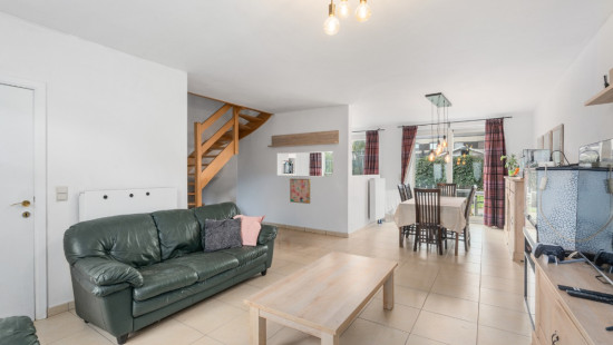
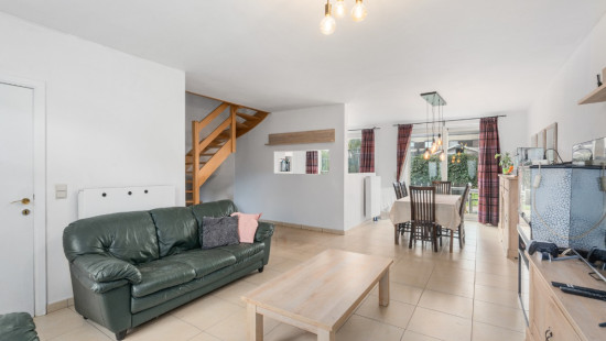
- wall art [289,178,311,205]
